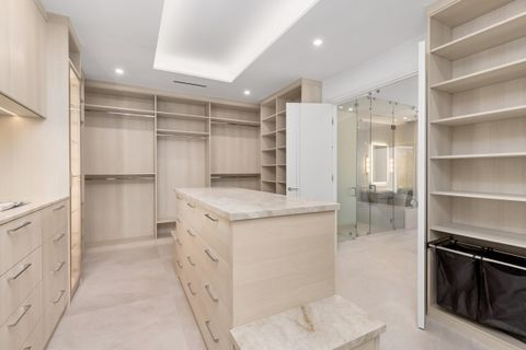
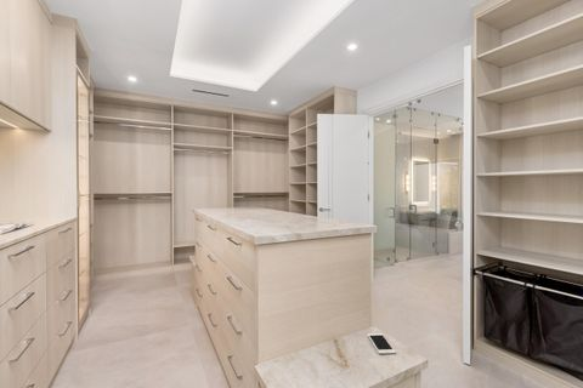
+ cell phone [367,332,397,355]
